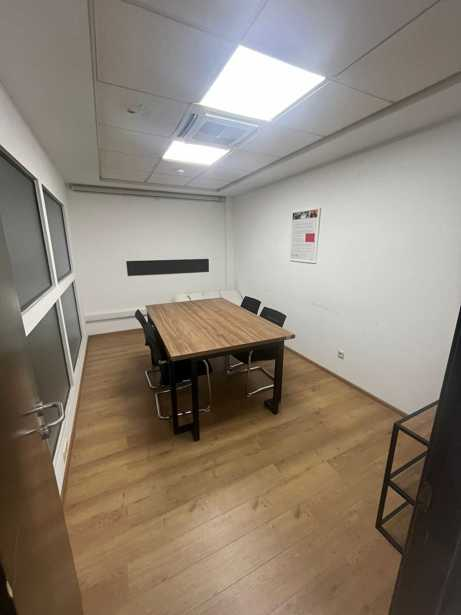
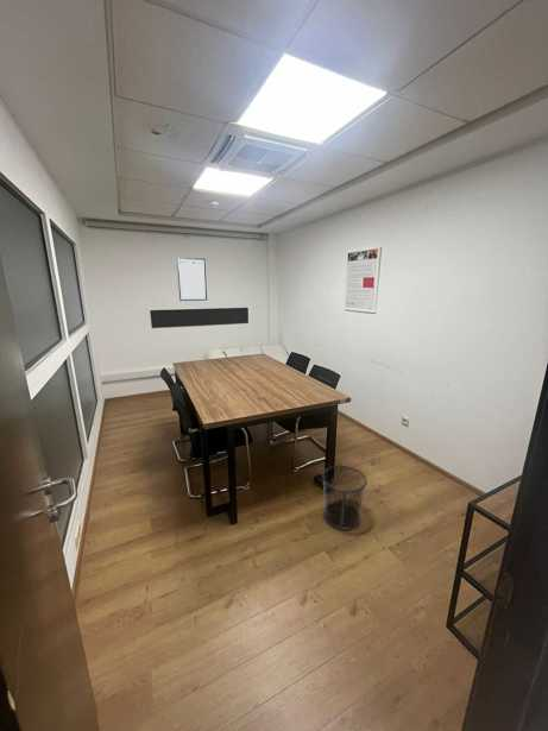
+ waste bin [321,464,369,531]
+ writing board [176,257,208,302]
